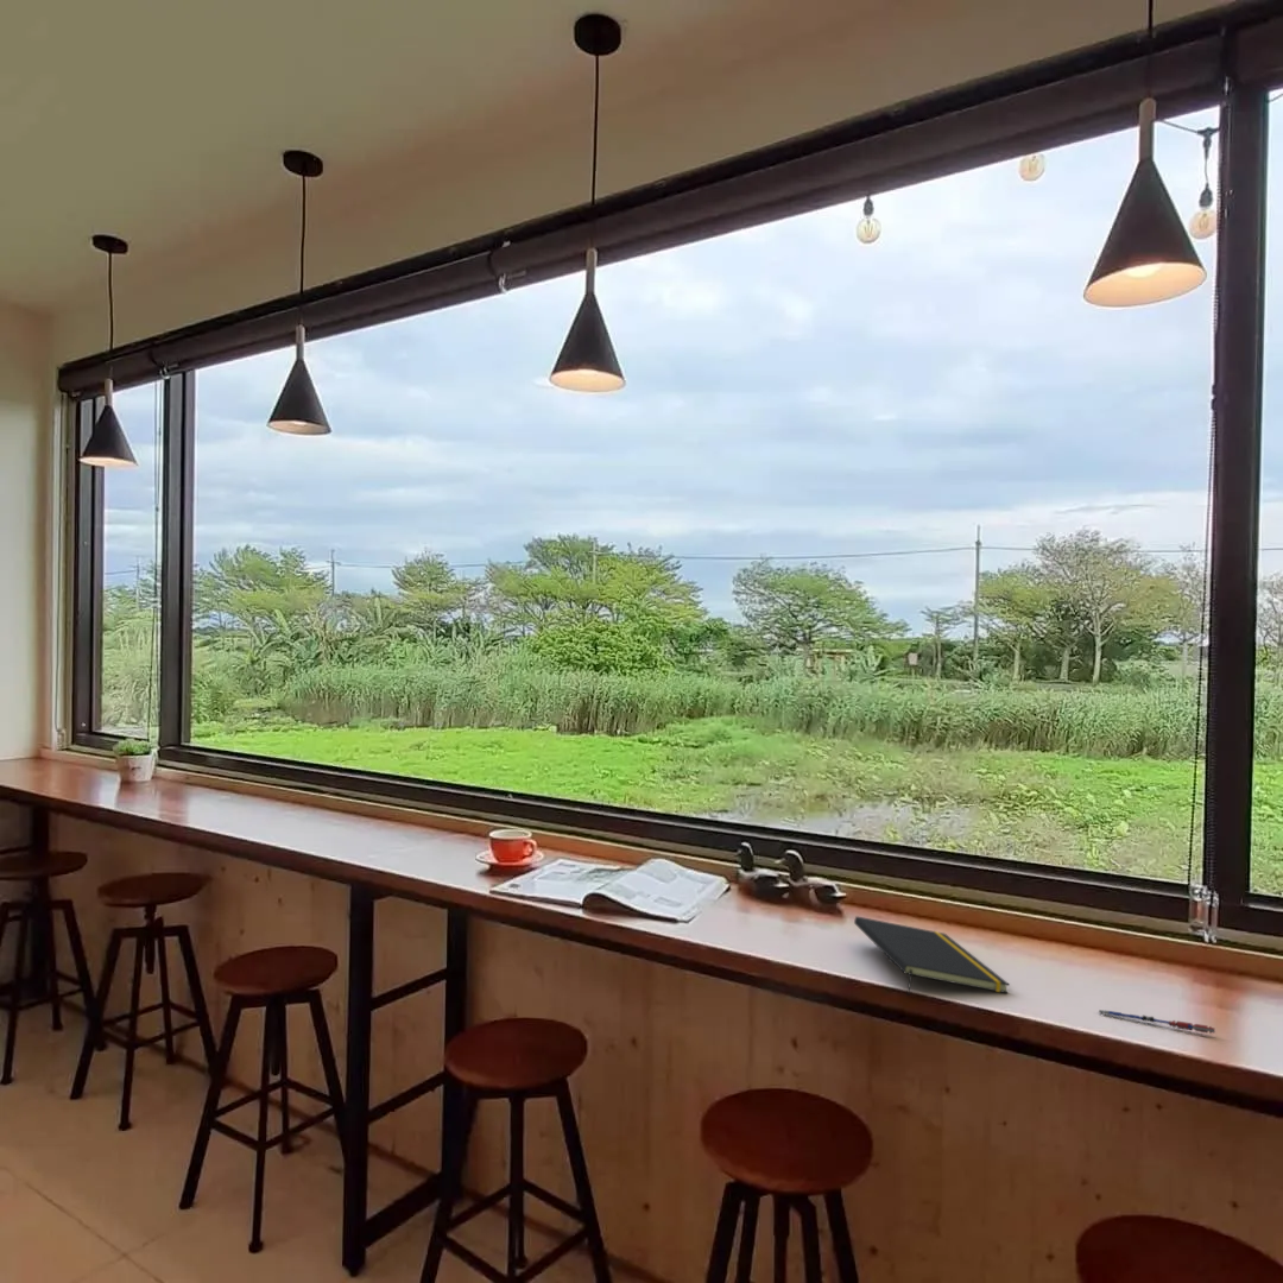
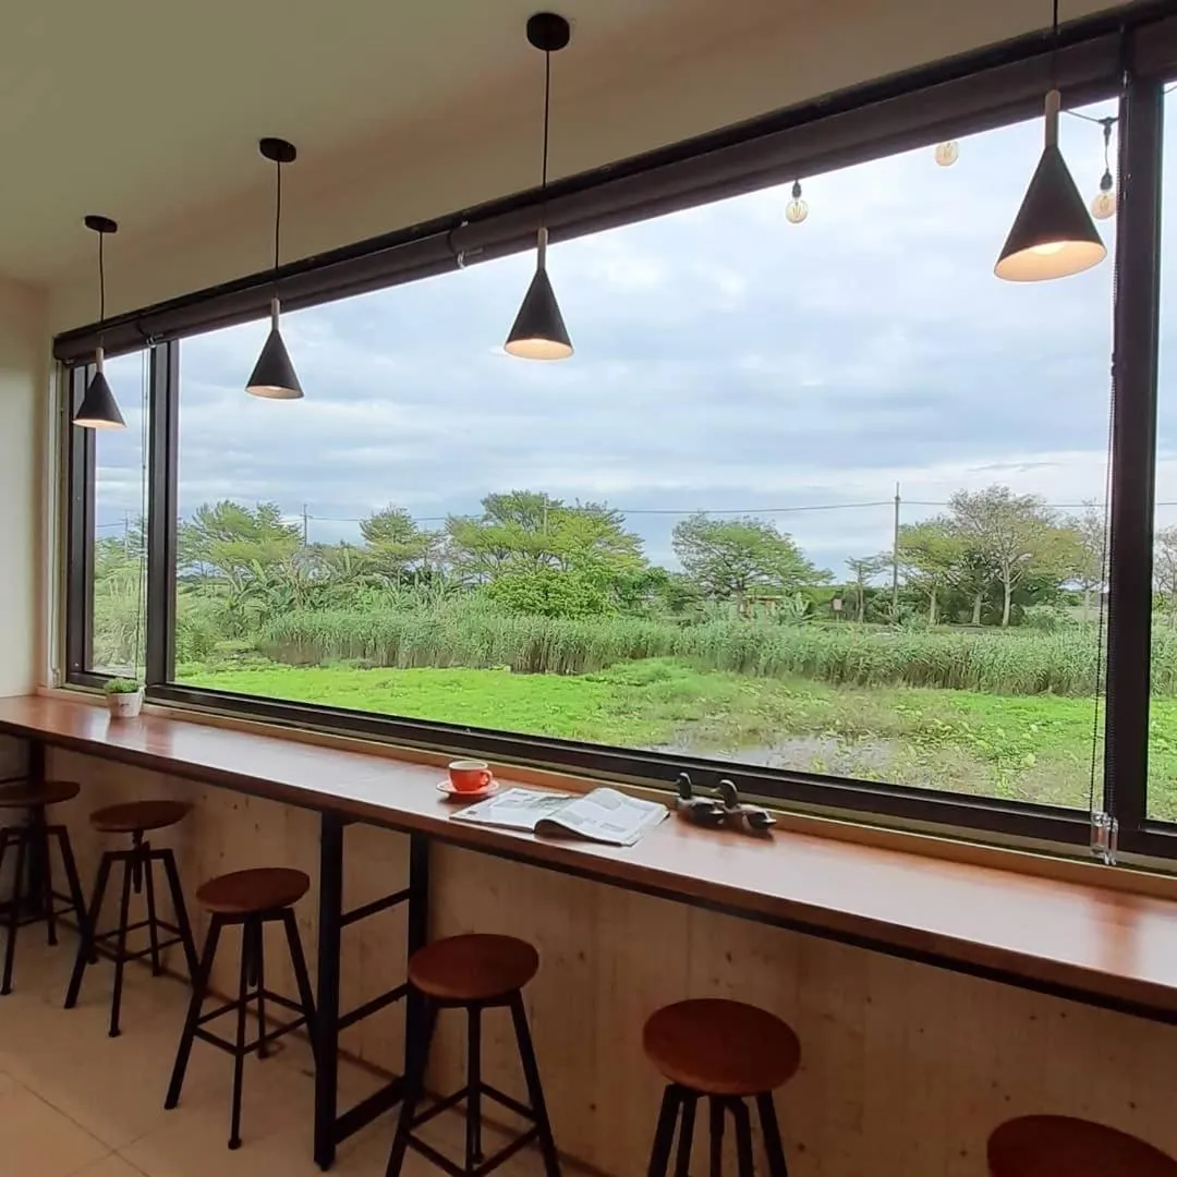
- notepad [853,915,1011,997]
- pen [1098,1009,1216,1035]
